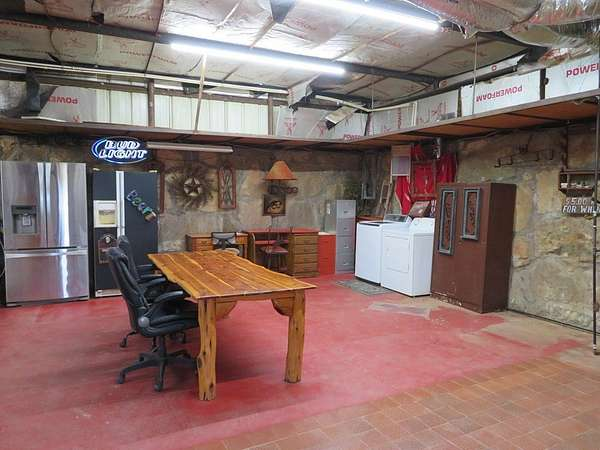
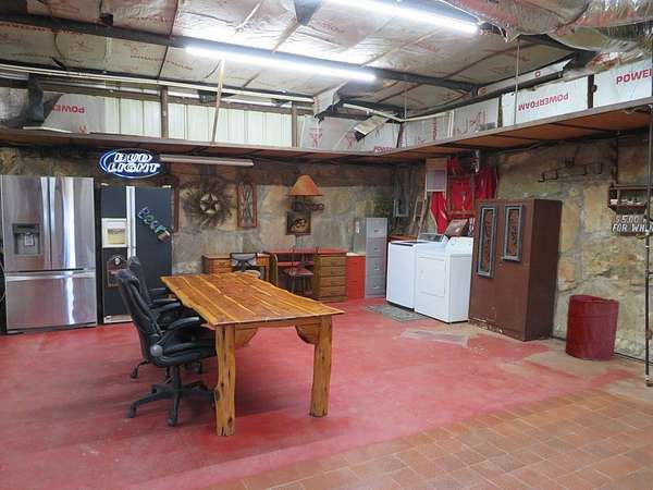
+ laundry hamper [564,293,620,362]
